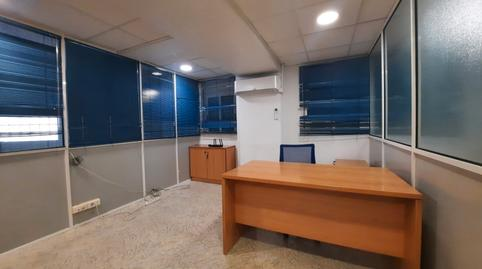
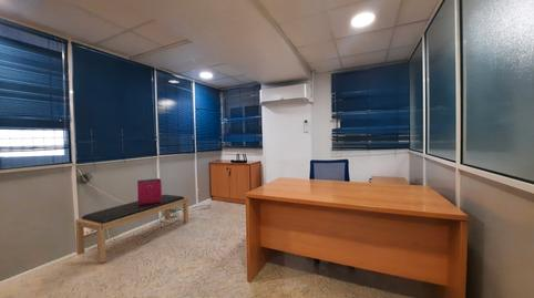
+ storage bin [136,177,163,205]
+ bench [74,194,189,264]
